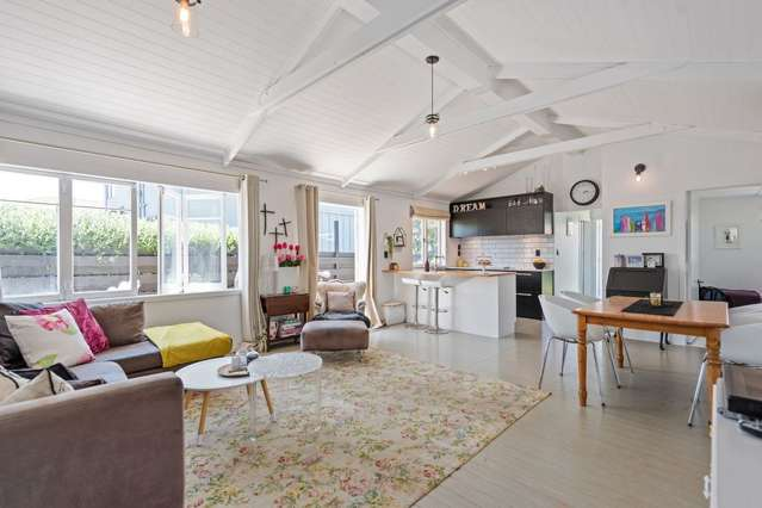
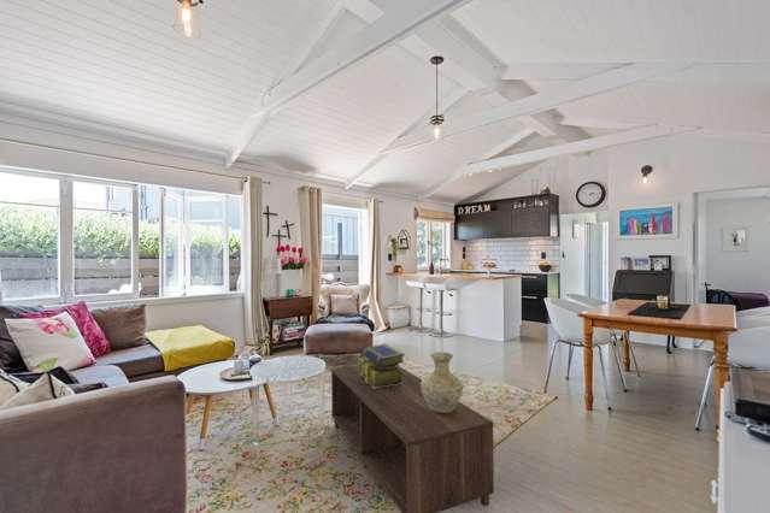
+ stack of books [359,343,406,389]
+ coffee table [330,364,495,513]
+ vase [421,350,464,413]
